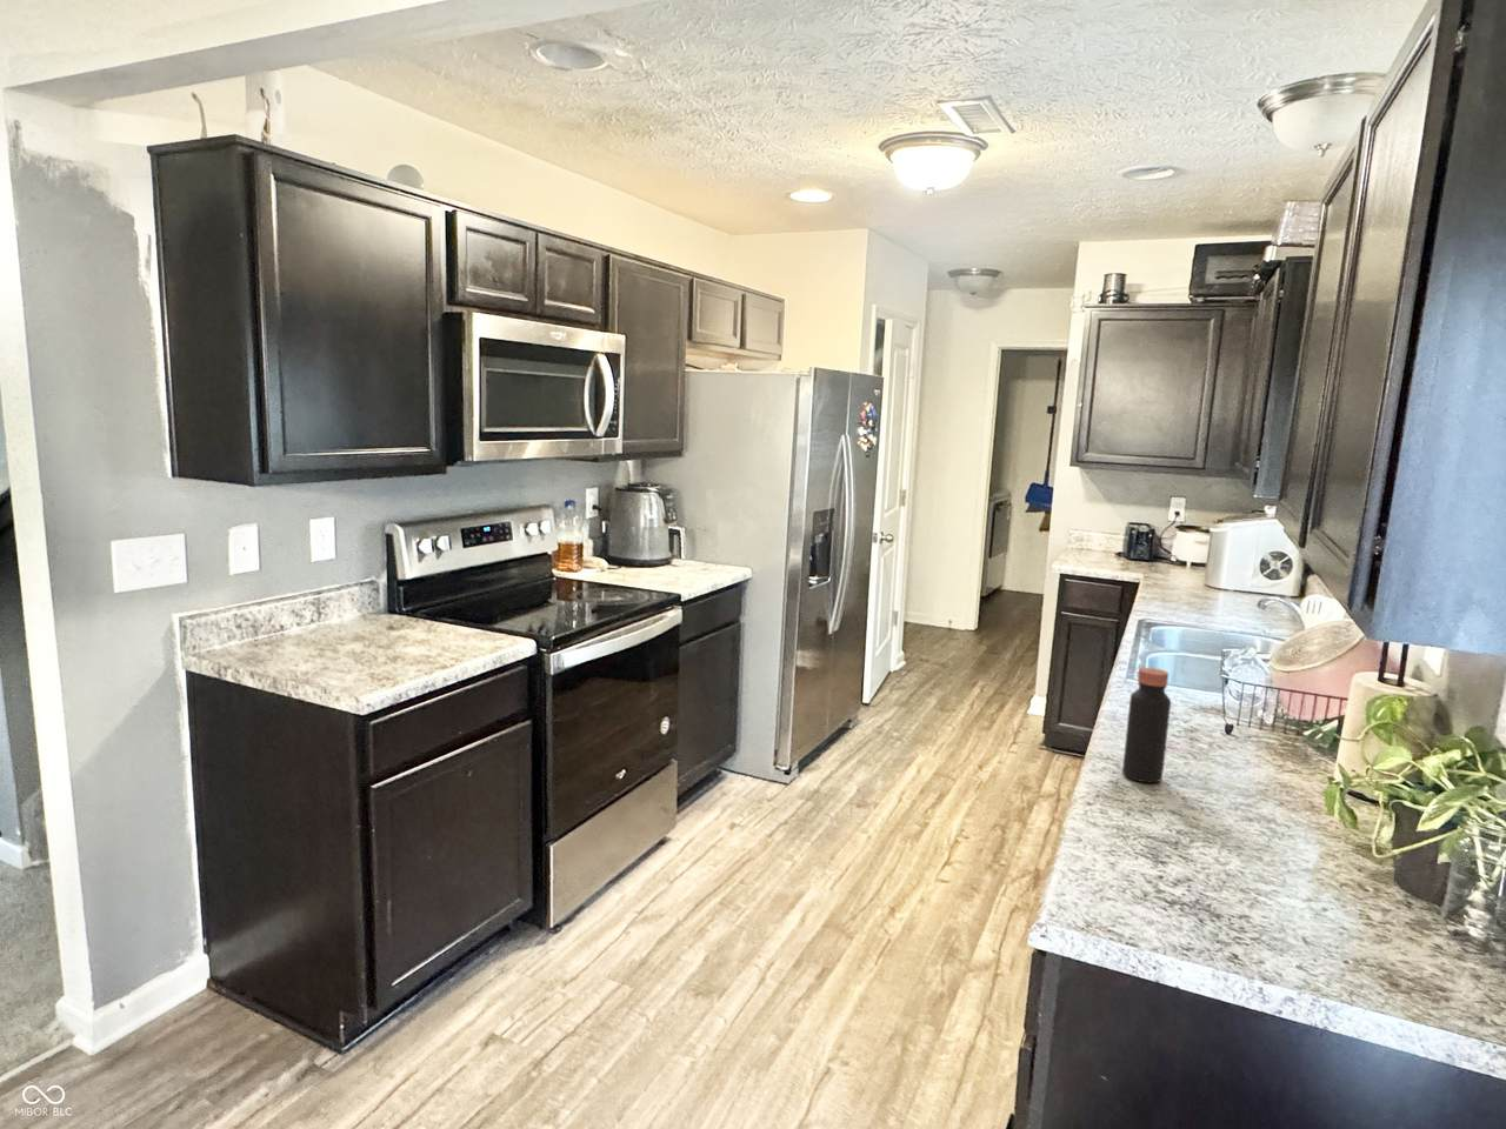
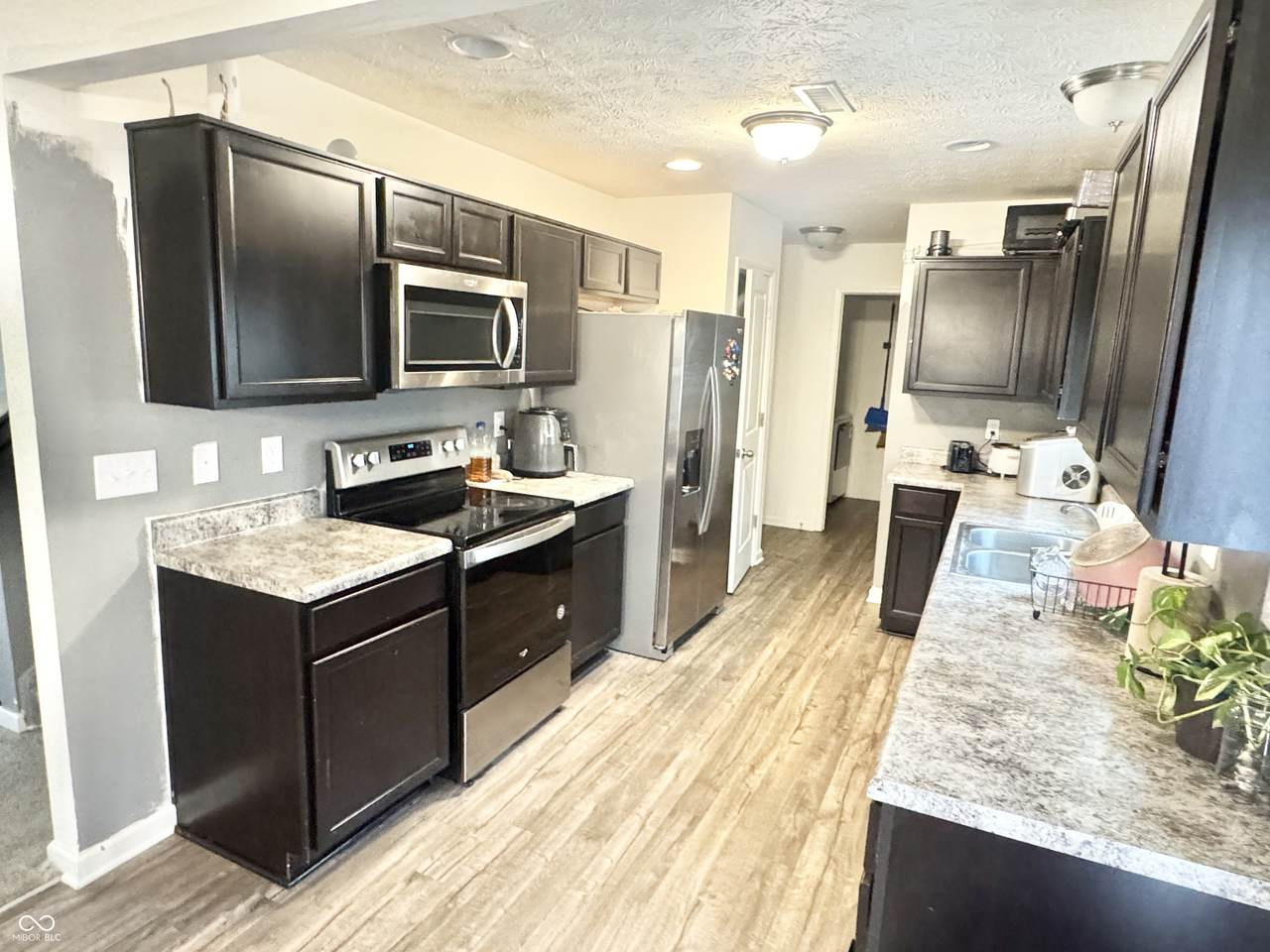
- bottle [1122,666,1172,784]
